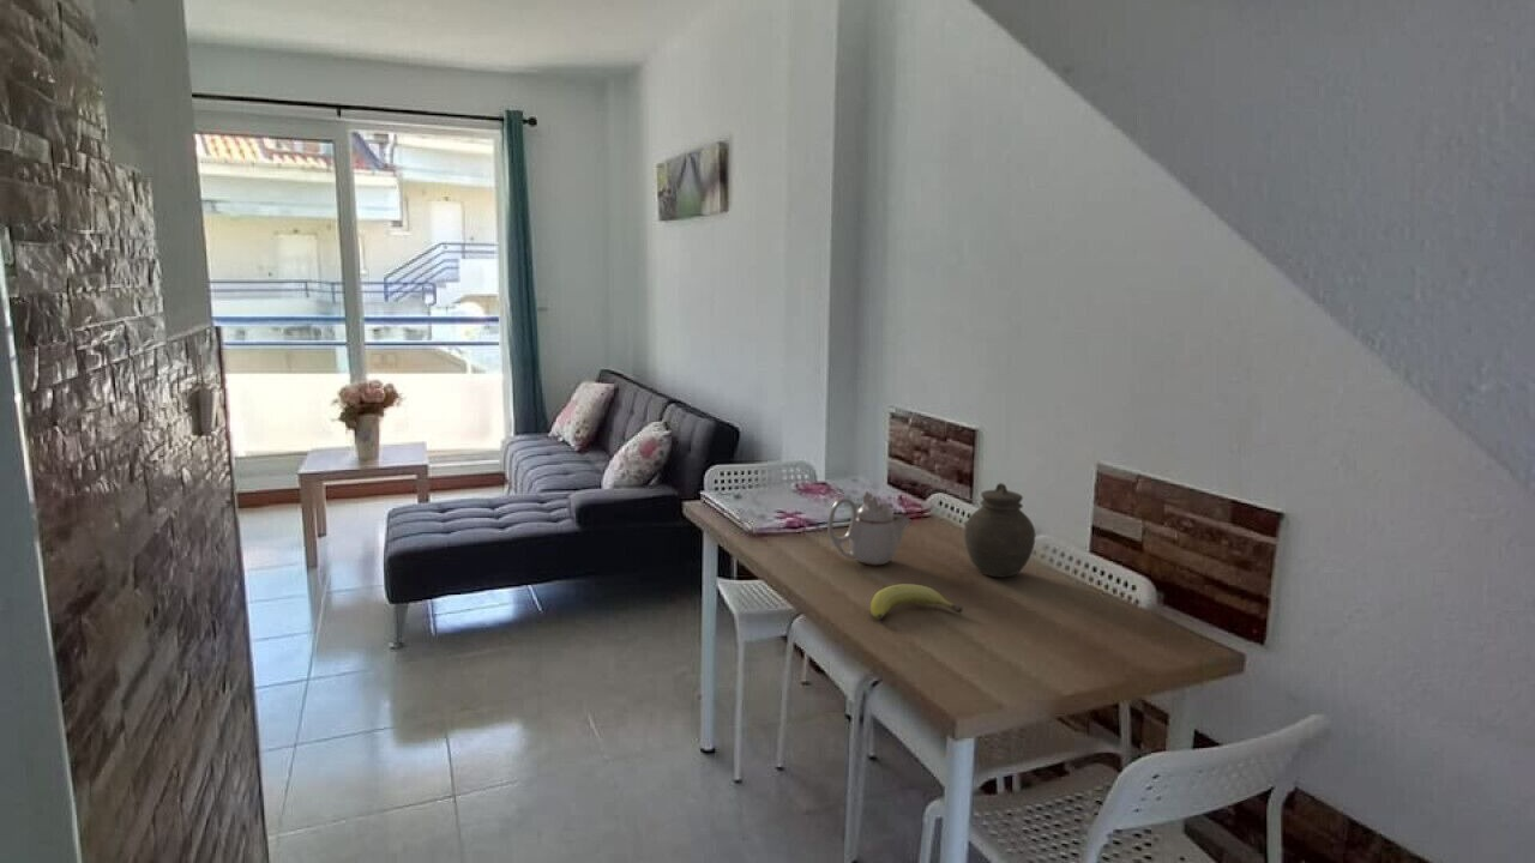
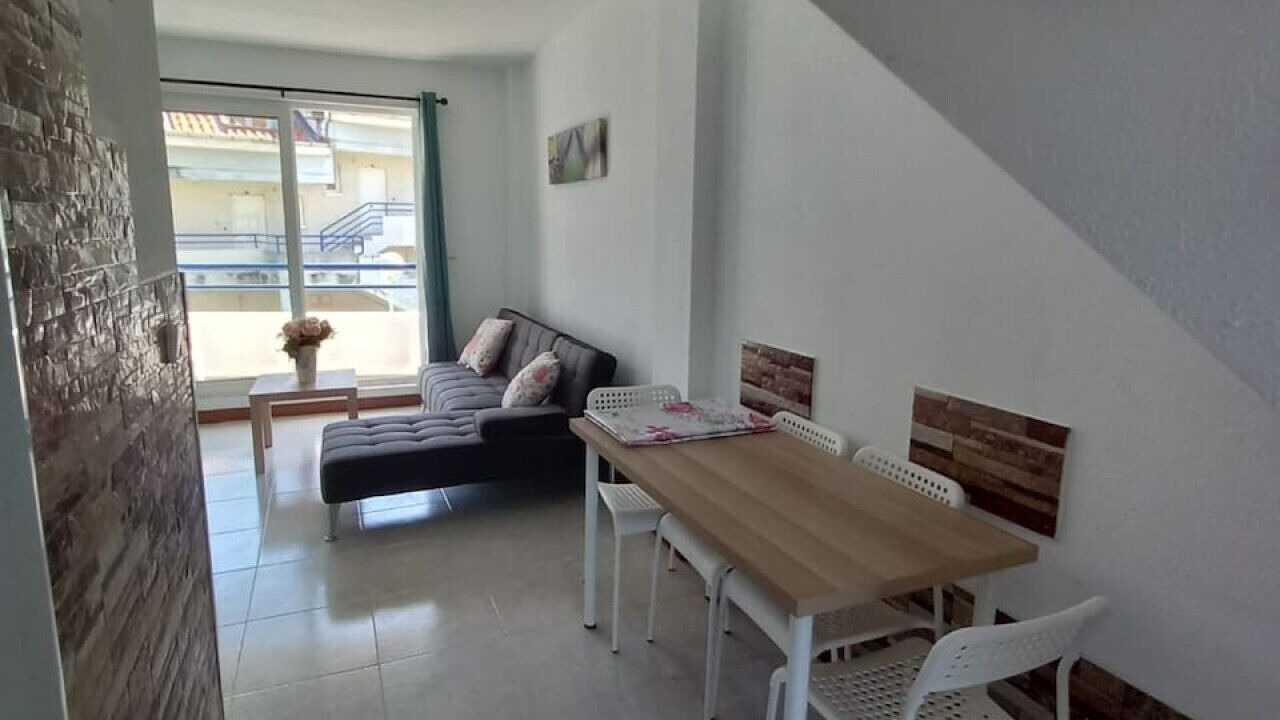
- jar [963,482,1036,579]
- fruit [869,584,964,621]
- teapot [826,490,913,567]
